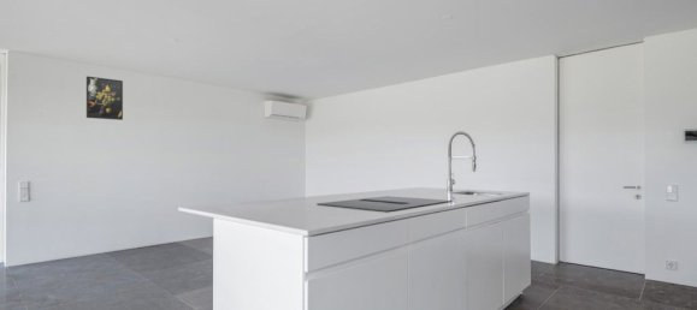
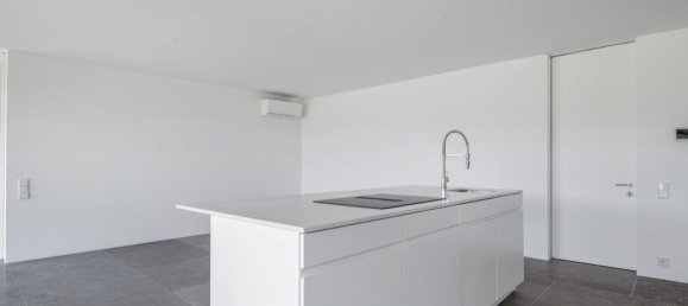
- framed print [85,76,124,121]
